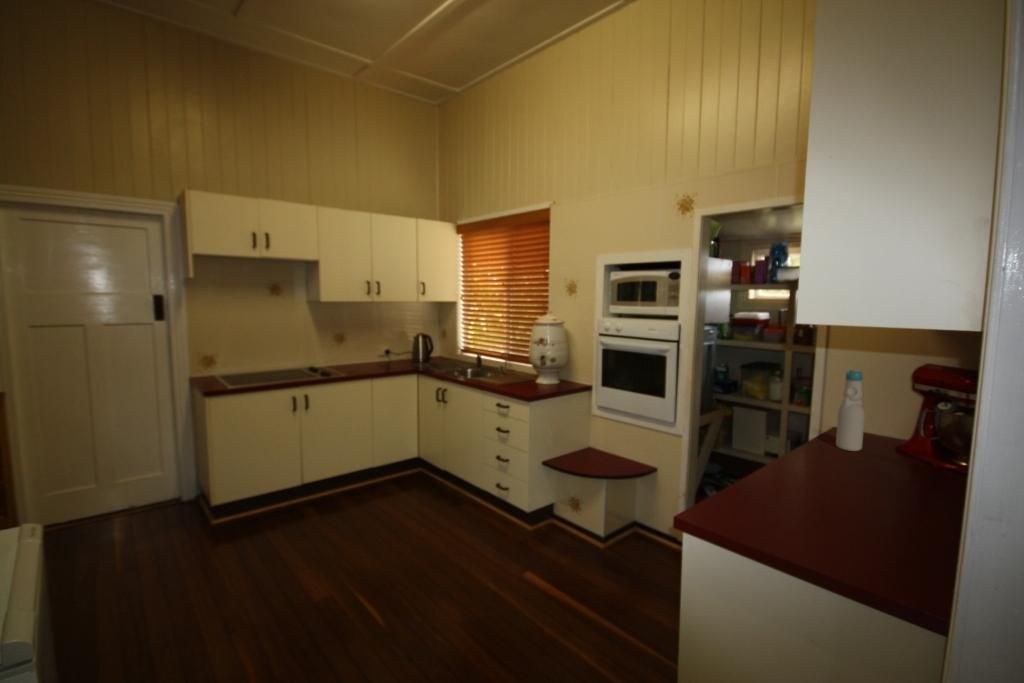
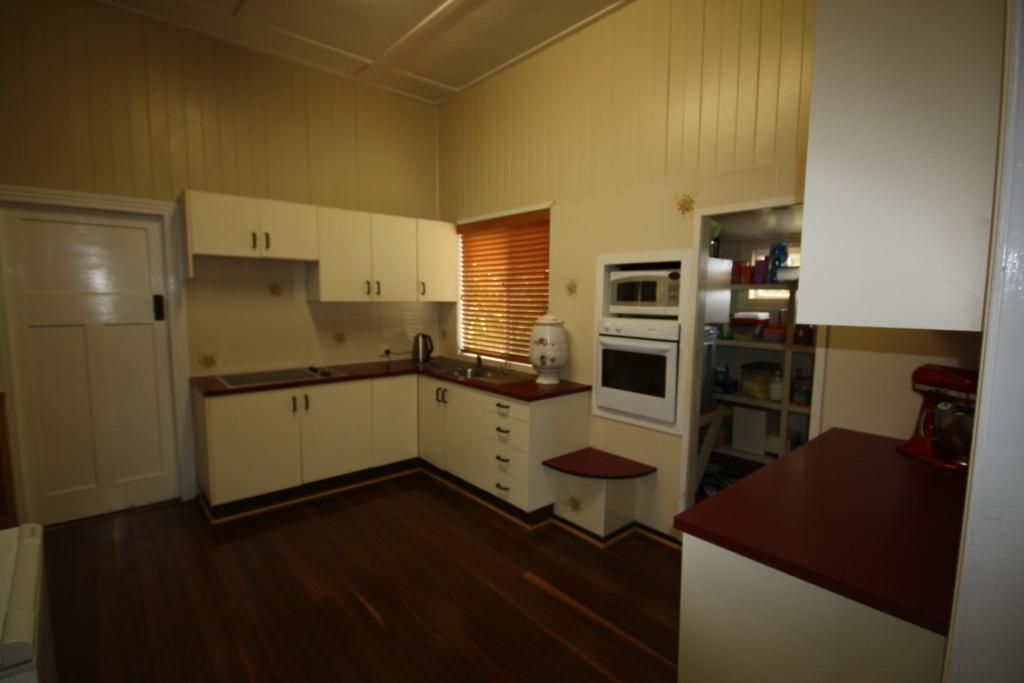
- bottle [835,368,866,452]
